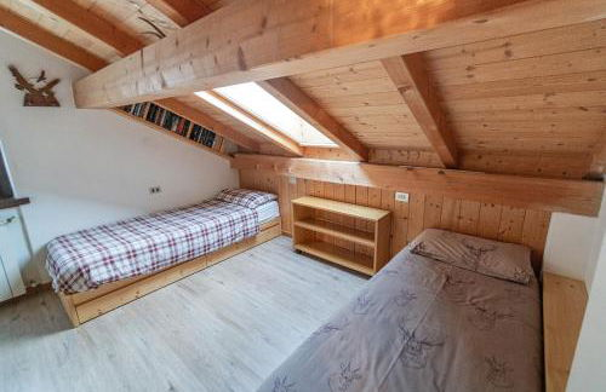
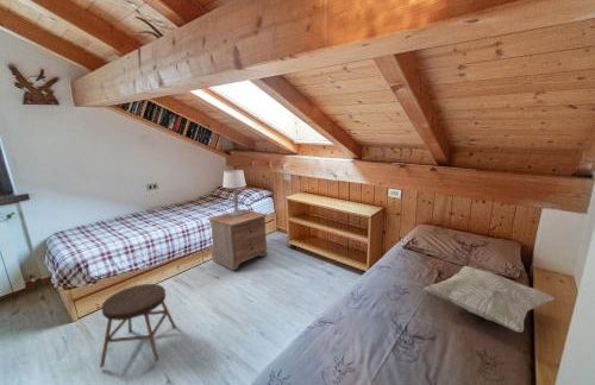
+ stool [99,283,177,368]
+ table lamp [221,169,248,216]
+ nightstand [206,208,269,271]
+ decorative pillow [422,265,556,334]
